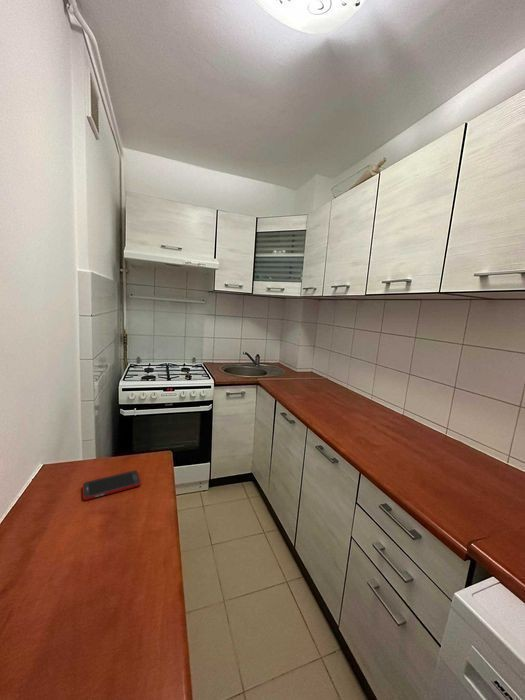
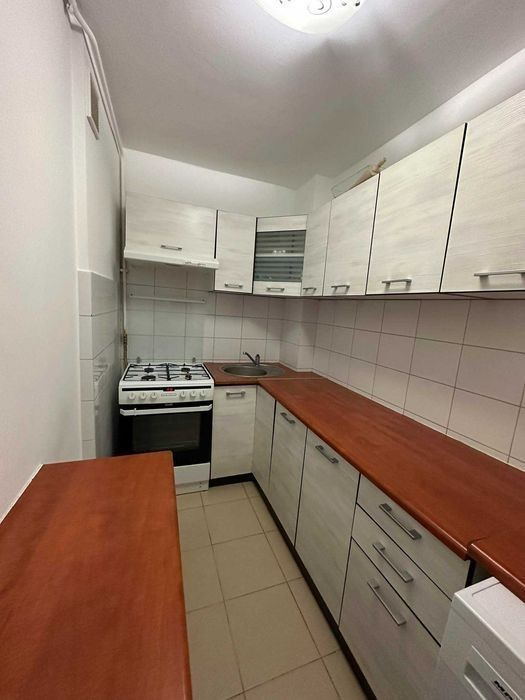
- cell phone [82,469,142,501]
